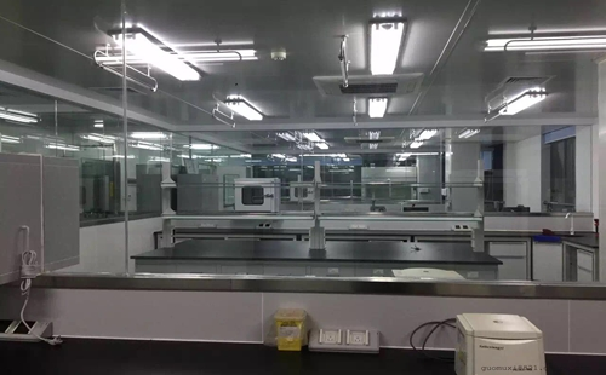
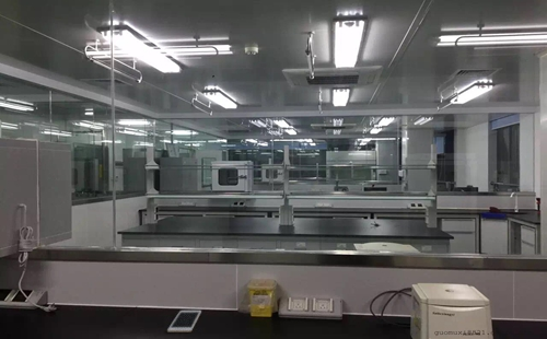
+ cell phone [166,309,202,334]
